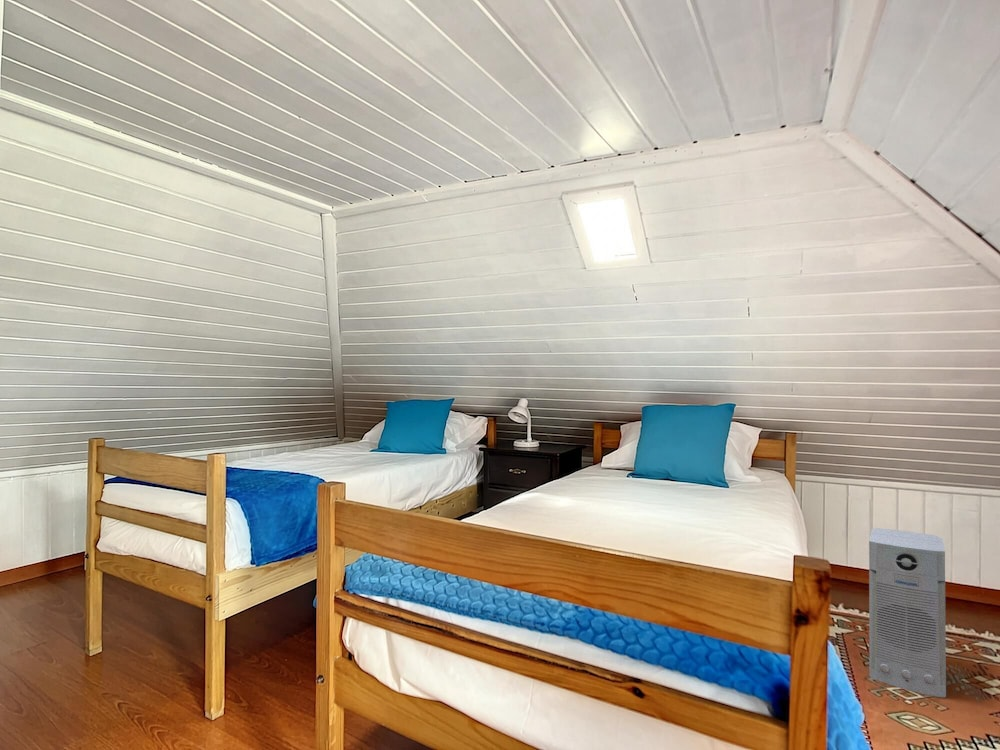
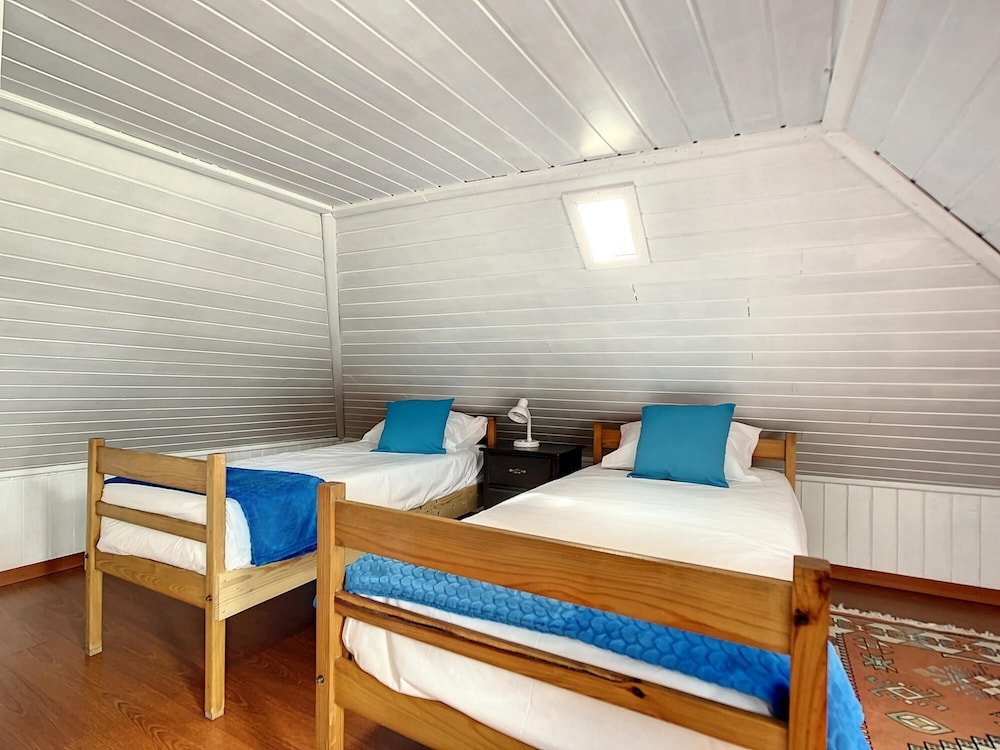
- air purifier [868,527,947,699]
